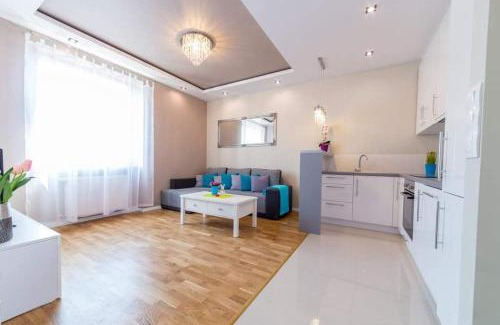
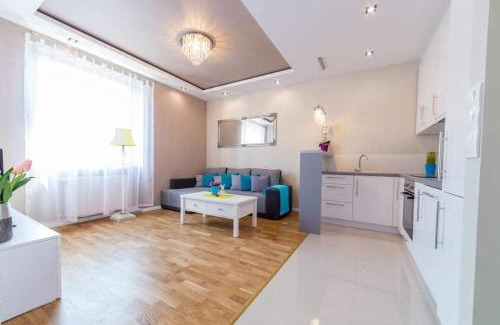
+ floor lamp [109,127,137,223]
